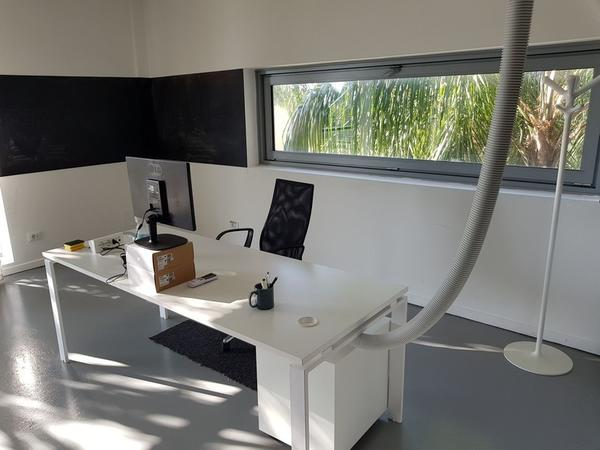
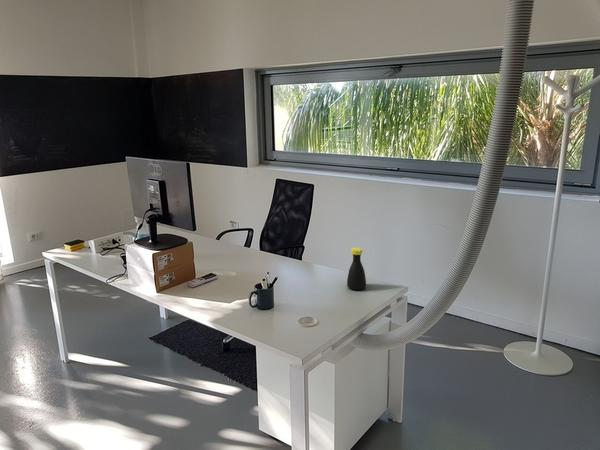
+ bottle [346,247,367,291]
